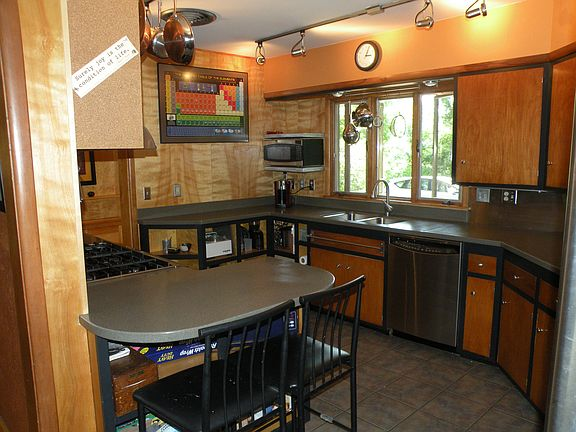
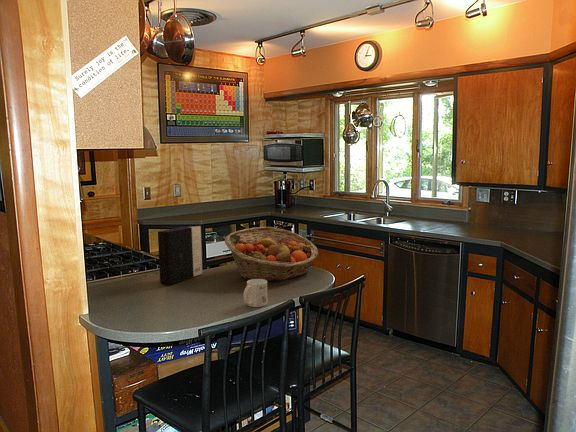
+ mug [242,279,269,308]
+ book [157,225,203,286]
+ fruit basket [224,226,319,282]
